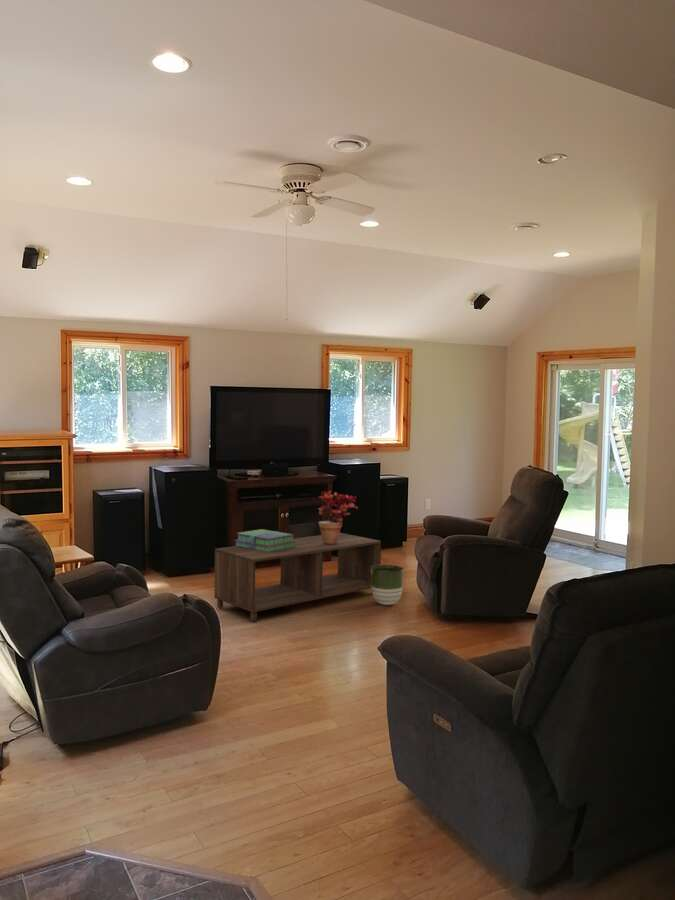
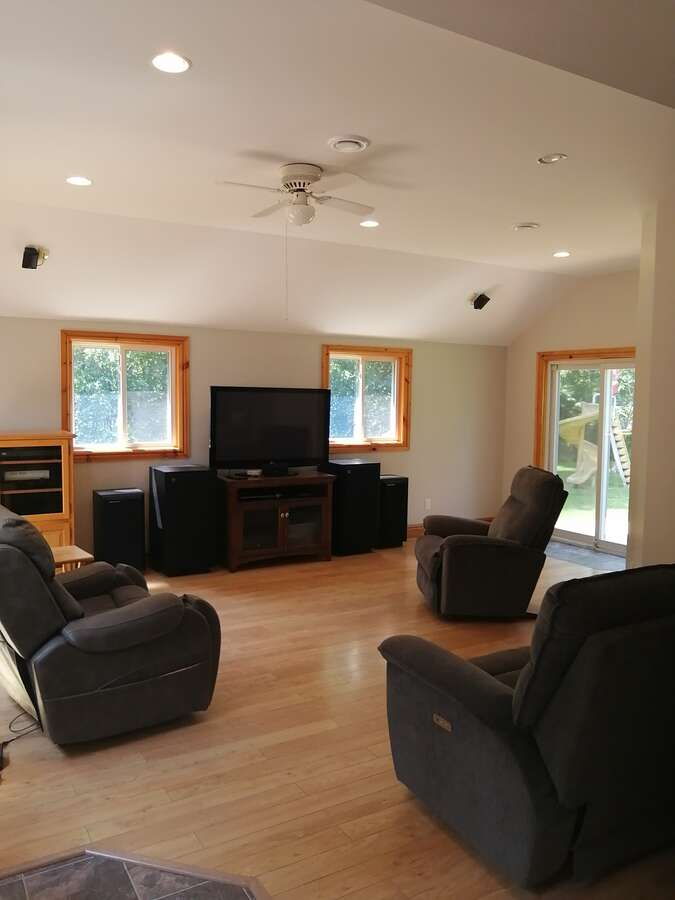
- potted plant [317,490,359,544]
- stack of books [234,528,295,552]
- coffee table [214,532,382,622]
- planter [370,564,405,606]
